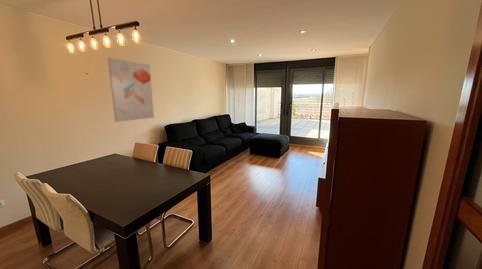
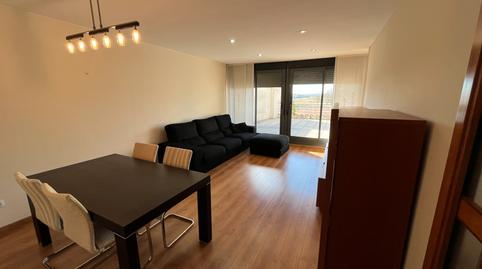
- wall art [107,57,155,123]
